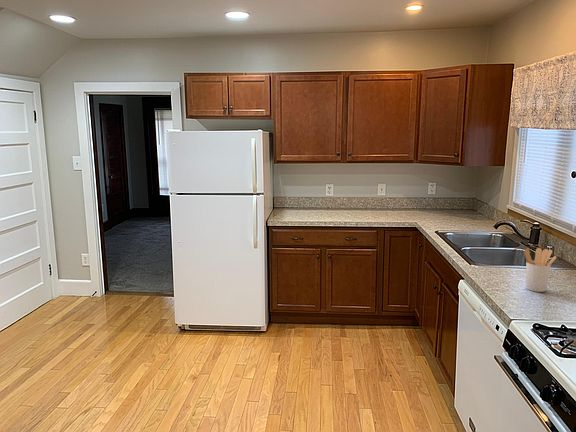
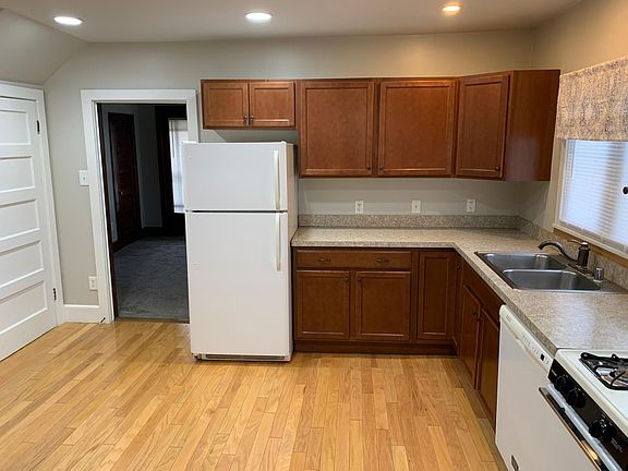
- utensil holder [523,247,557,293]
